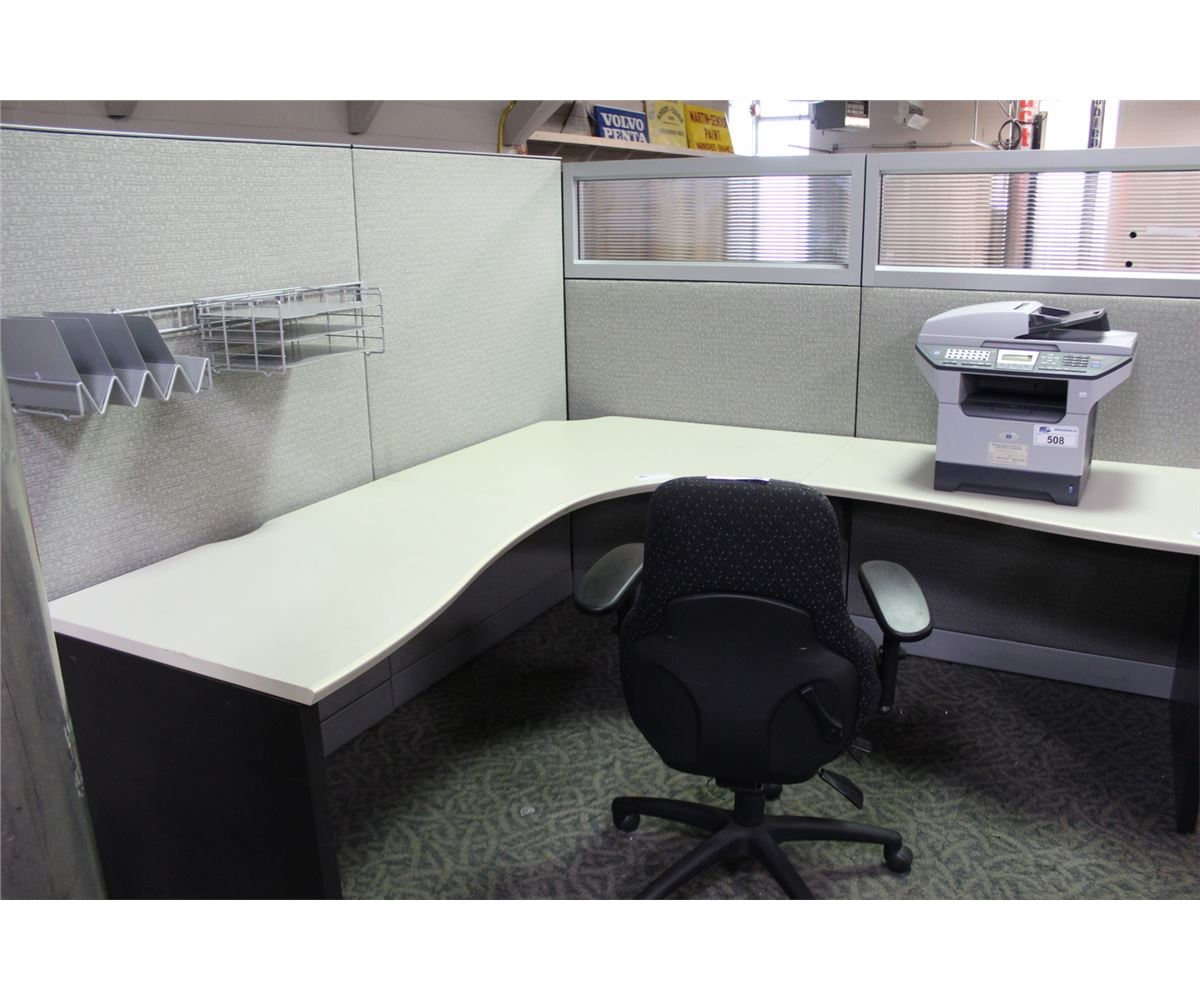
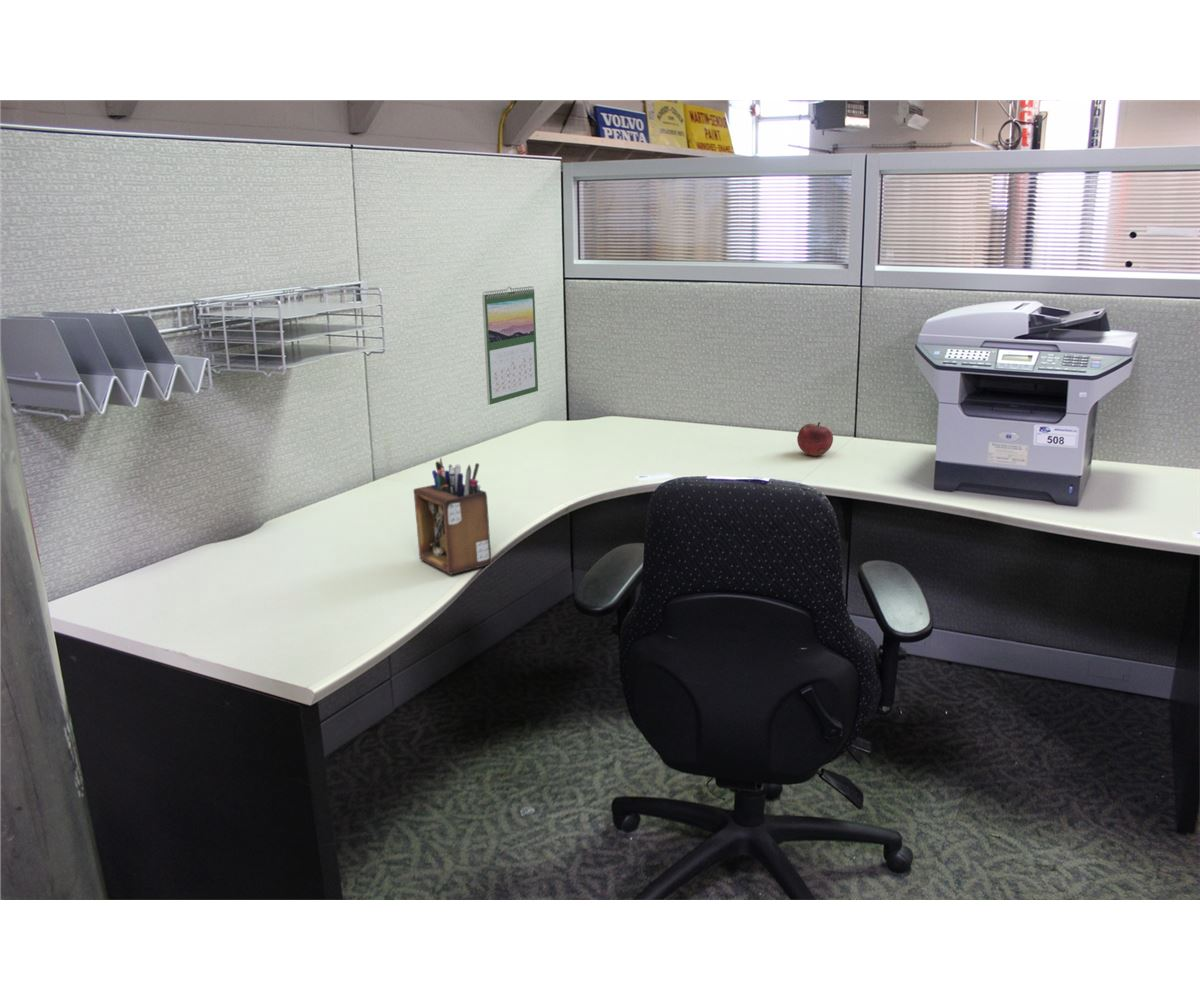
+ fruit [796,421,834,457]
+ calendar [481,285,539,406]
+ desk organizer [412,457,492,576]
